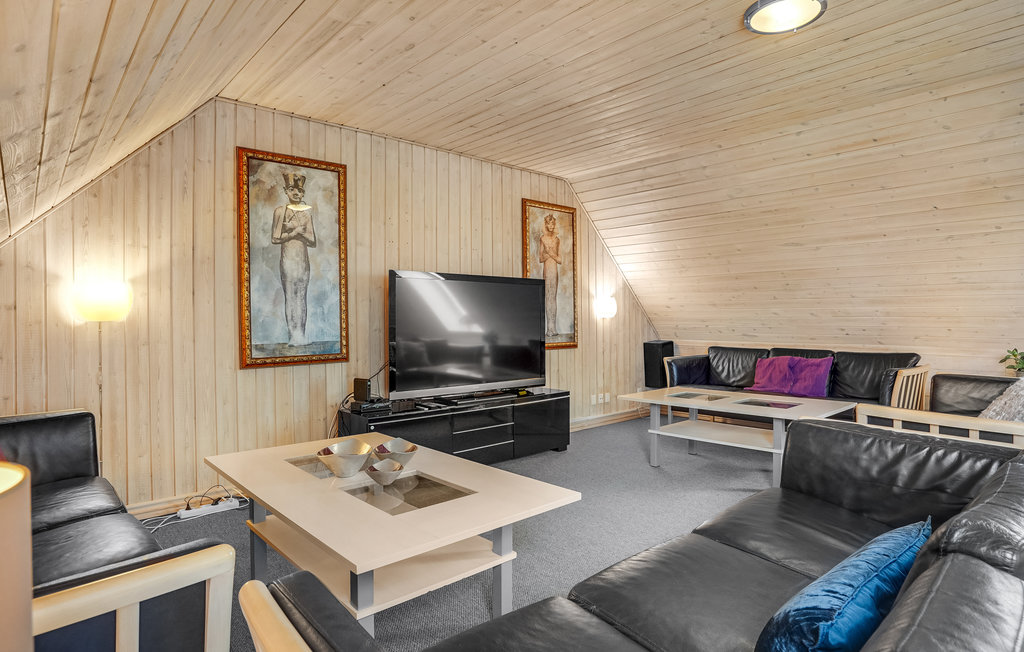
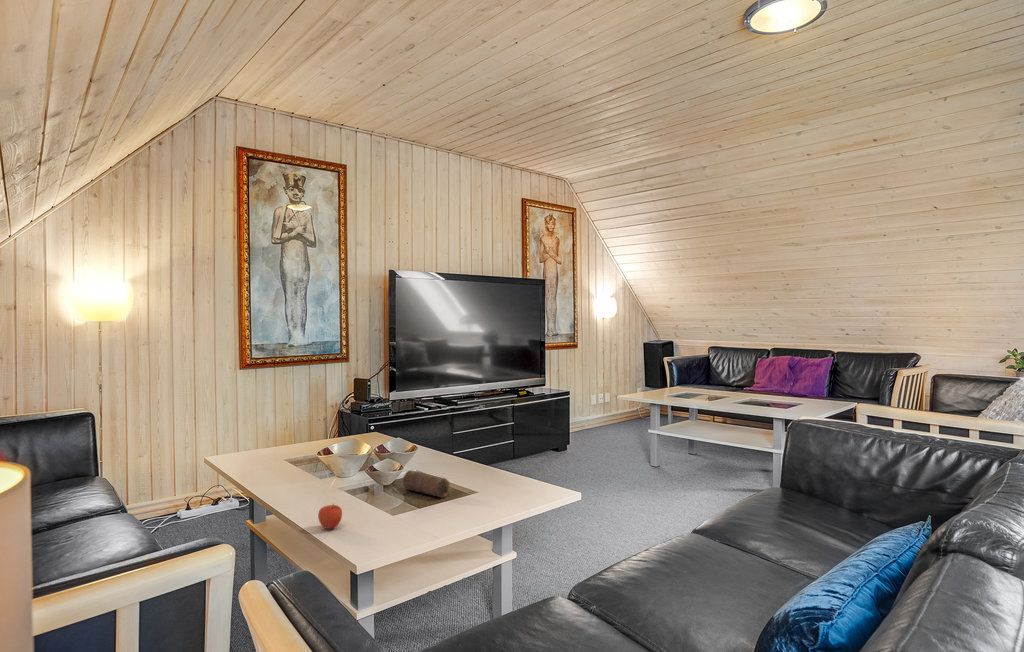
+ candle [402,469,451,499]
+ apple [317,503,343,530]
